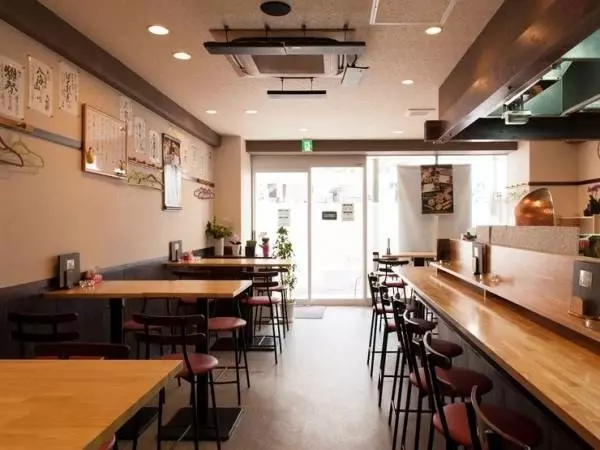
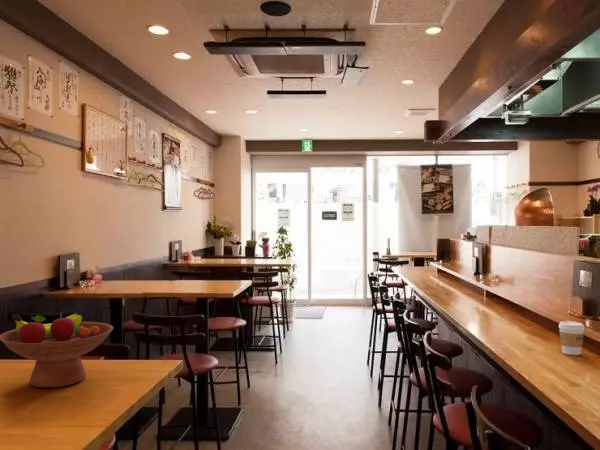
+ coffee cup [558,320,585,356]
+ fruit bowl [0,311,114,389]
